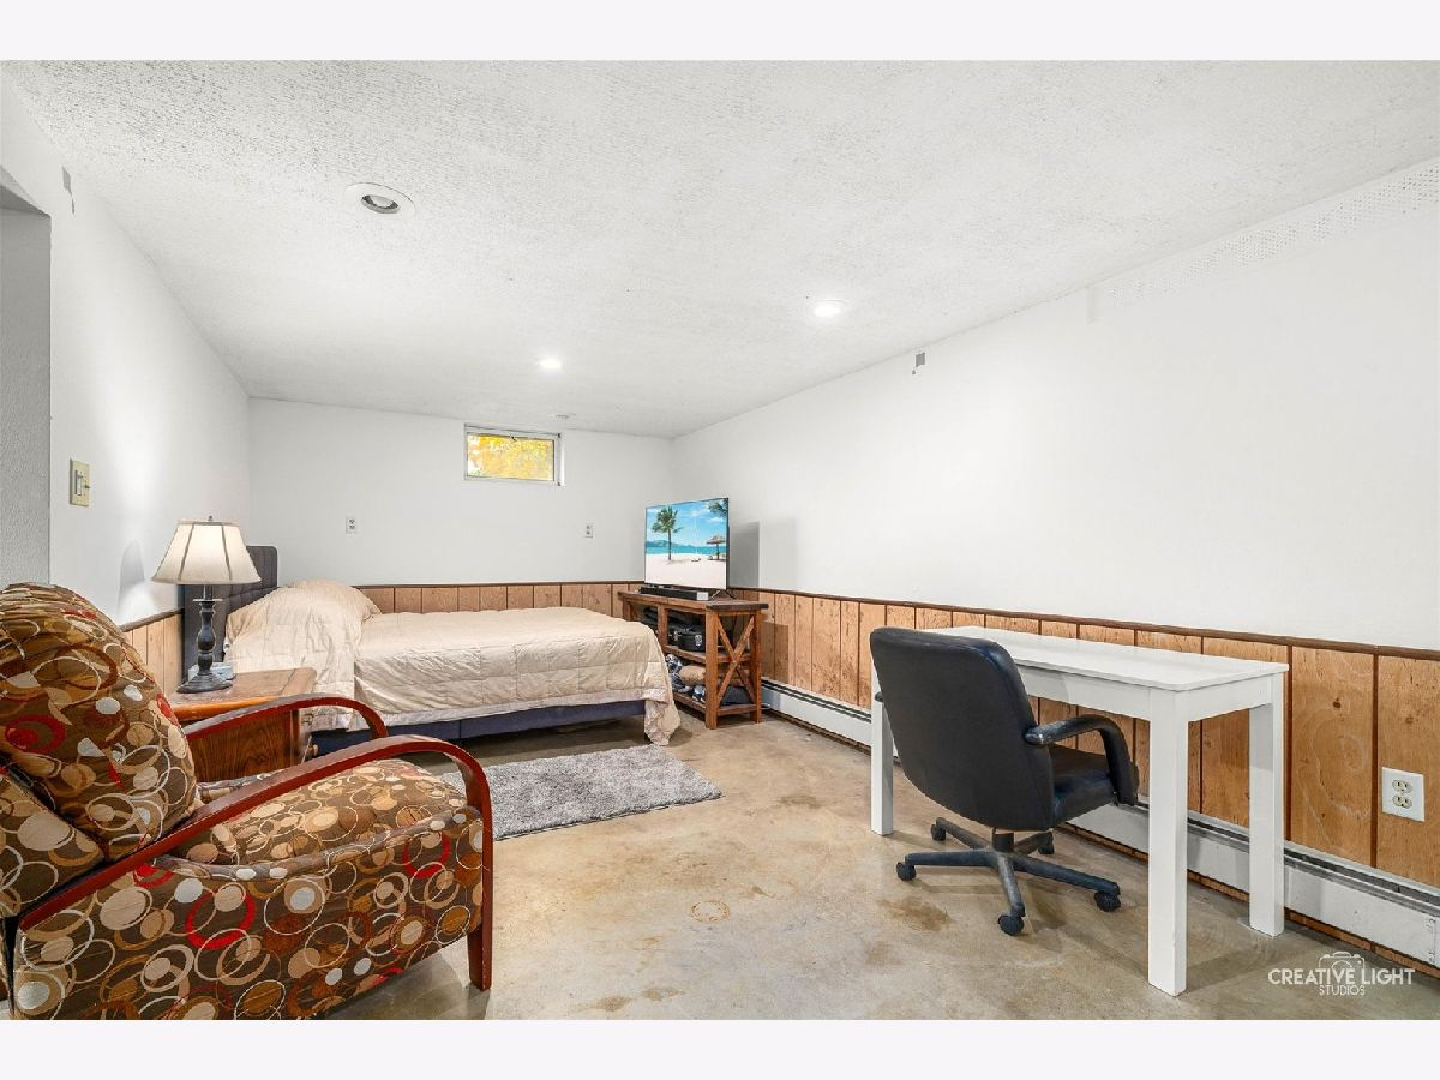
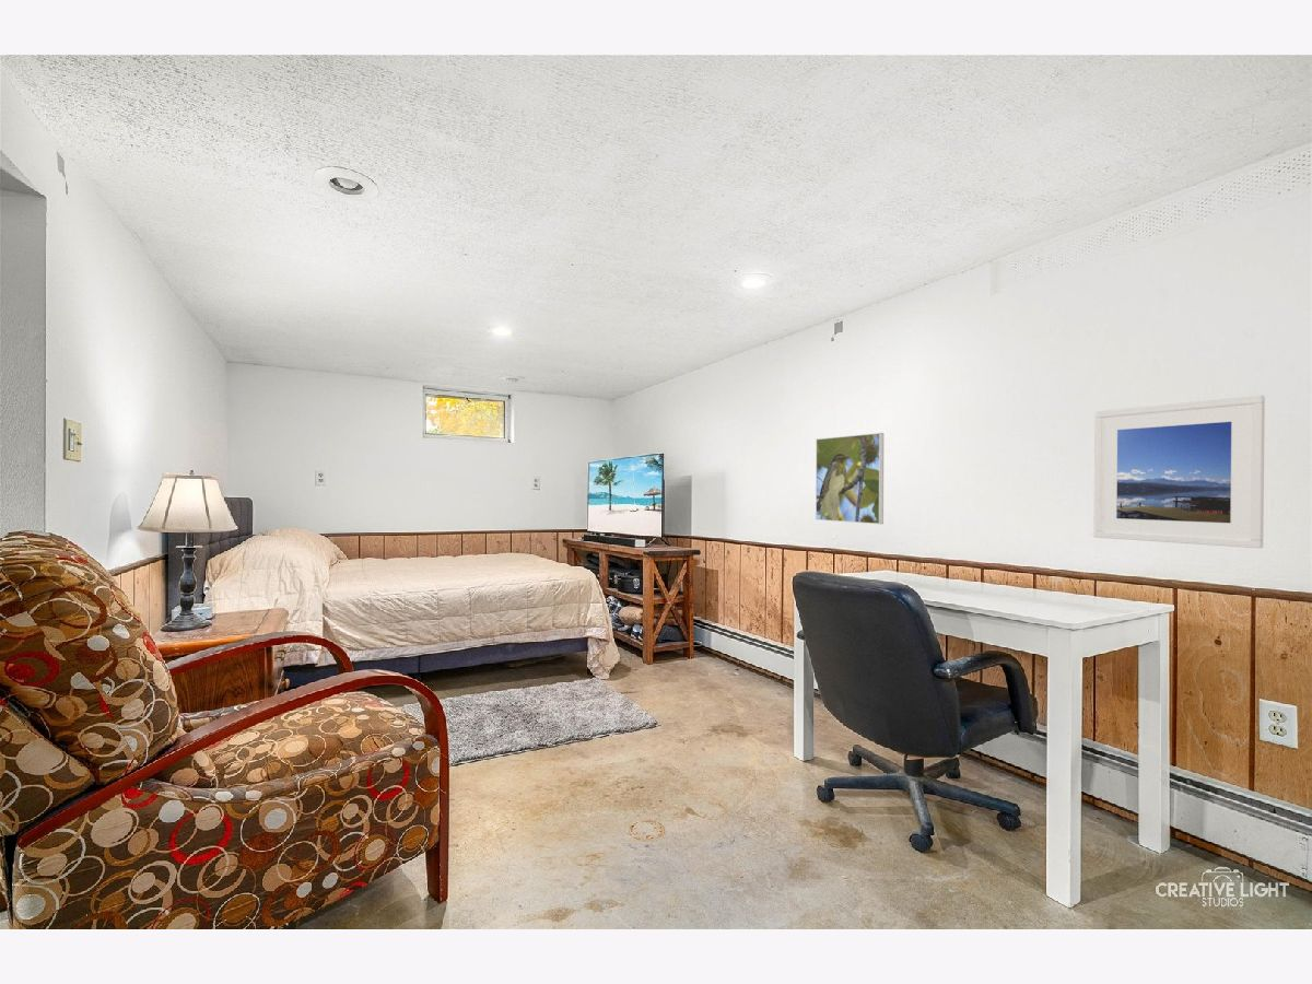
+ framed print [815,432,885,525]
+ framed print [1092,395,1266,549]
